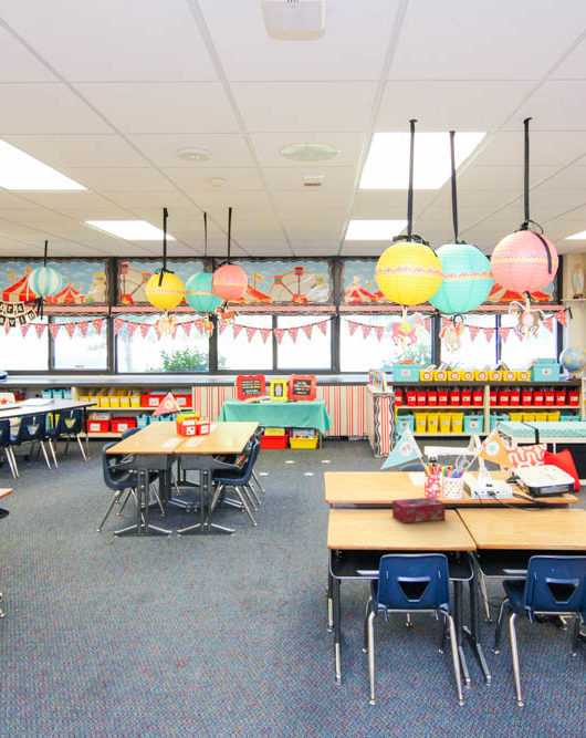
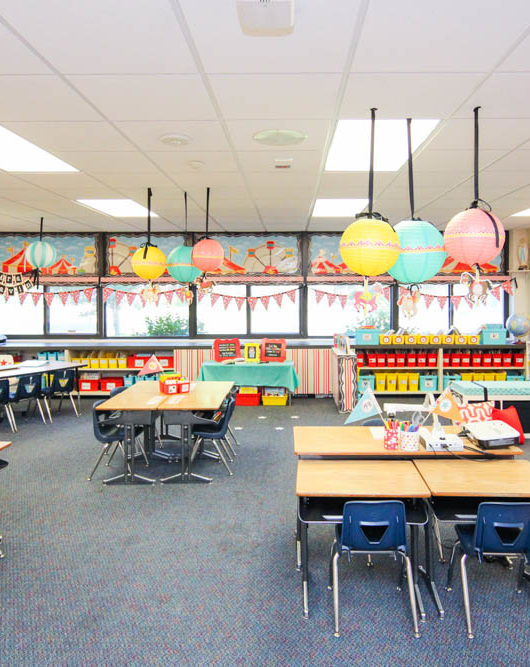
- tissue box [391,496,447,524]
